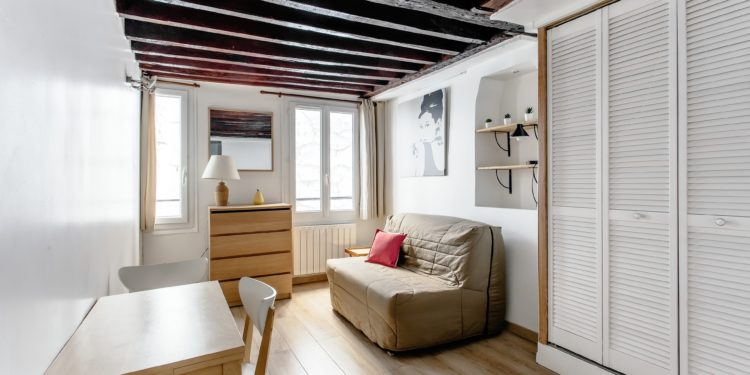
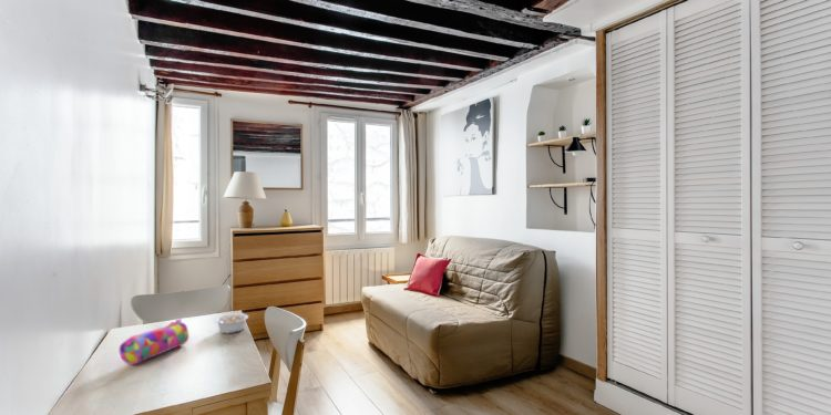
+ legume [214,312,249,334]
+ pencil case [119,318,189,366]
